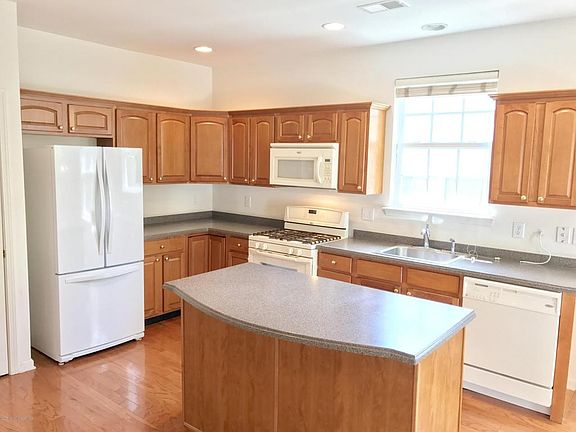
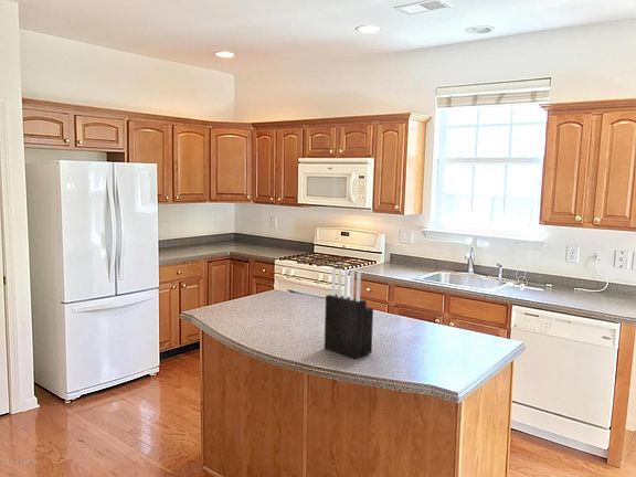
+ knife block [324,267,374,360]
